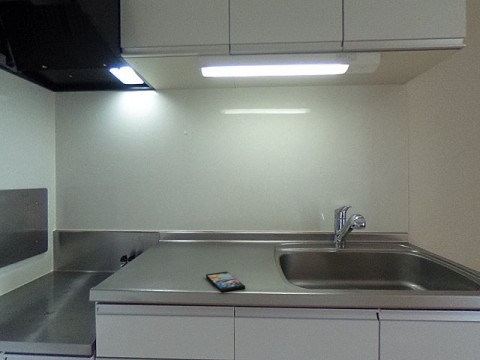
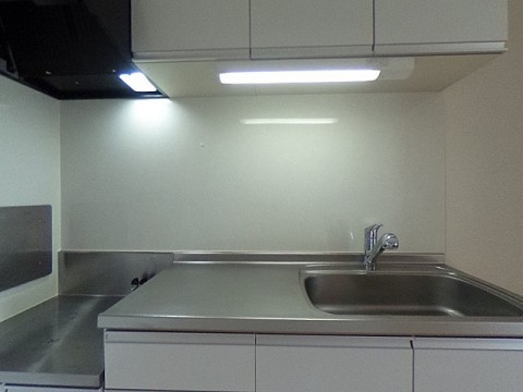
- smartphone [205,271,246,294]
